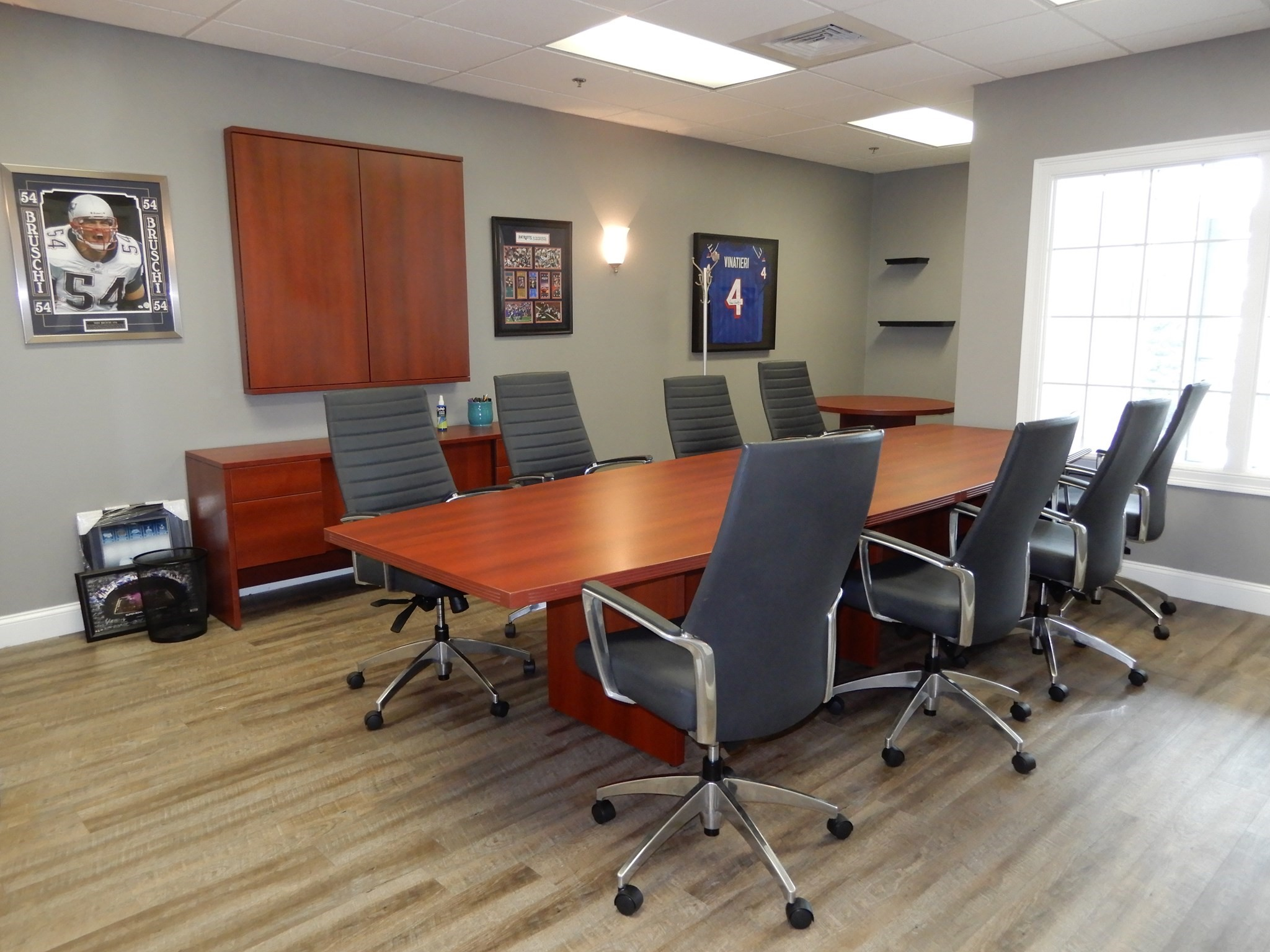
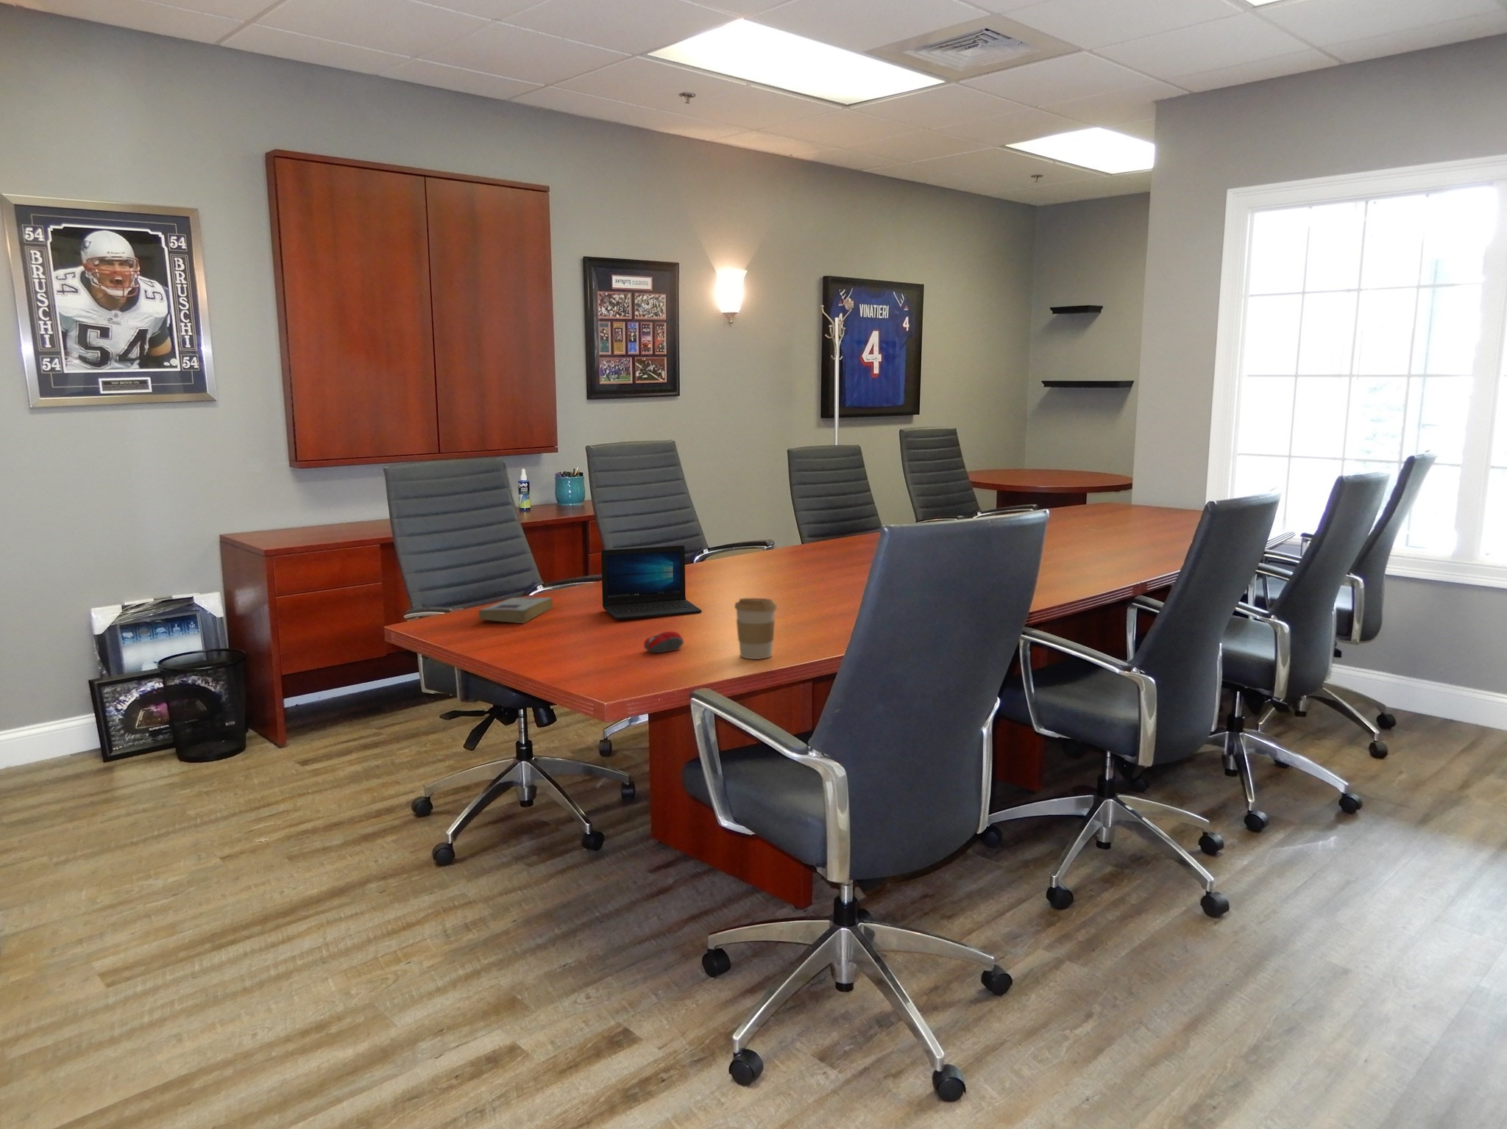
+ laptop [600,544,702,620]
+ computer mouse [643,631,685,653]
+ book [477,597,554,624]
+ coffee cup [733,598,777,661]
